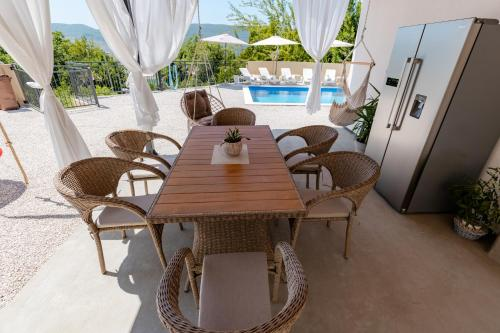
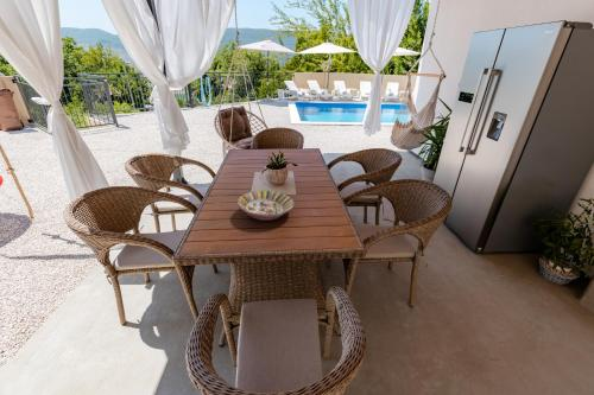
+ serving bowl [236,190,295,222]
